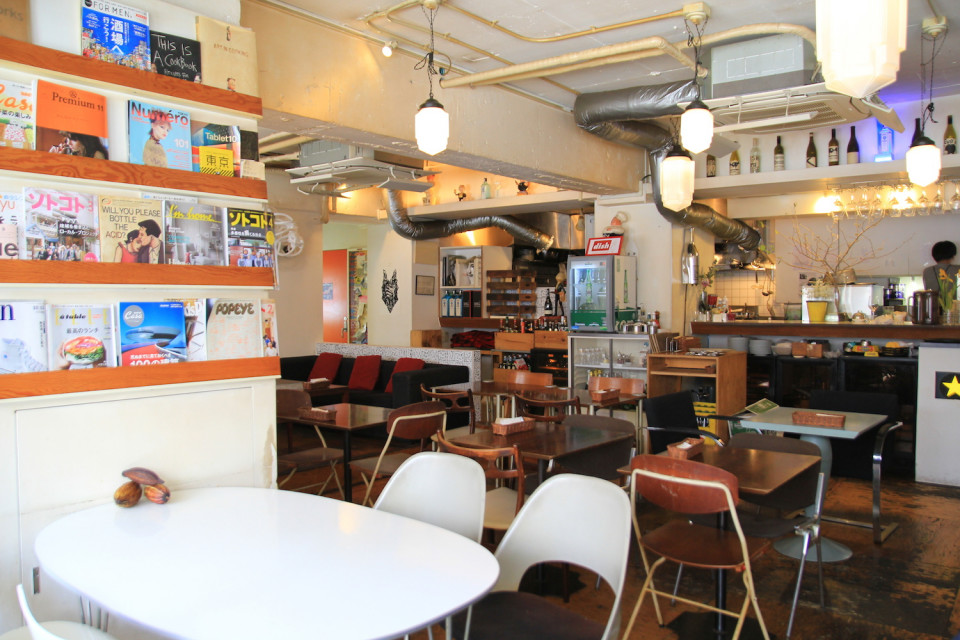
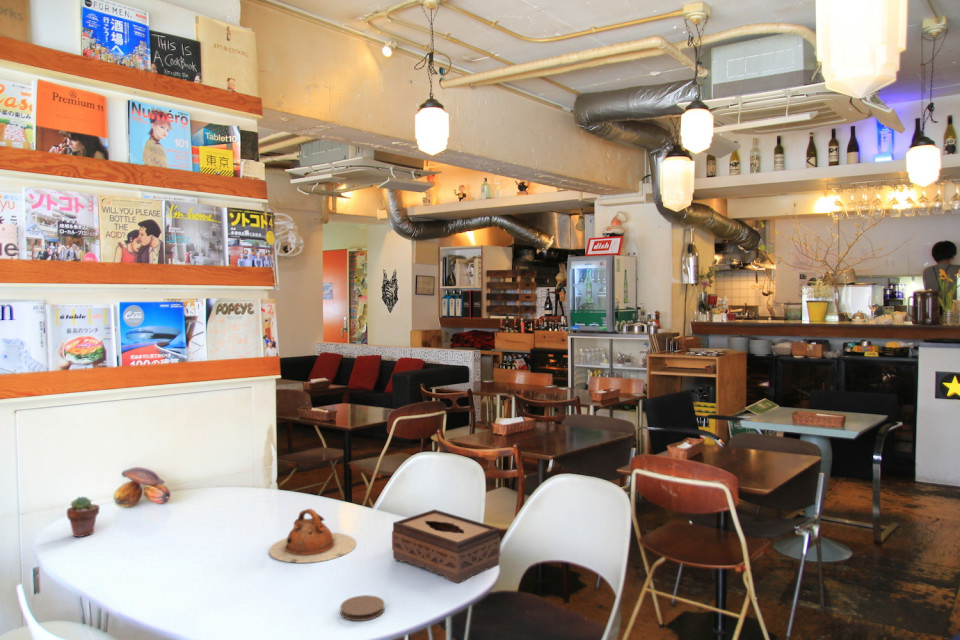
+ tissue box [391,508,501,584]
+ coaster [339,594,385,622]
+ potted succulent [66,496,100,538]
+ teapot [268,508,357,564]
